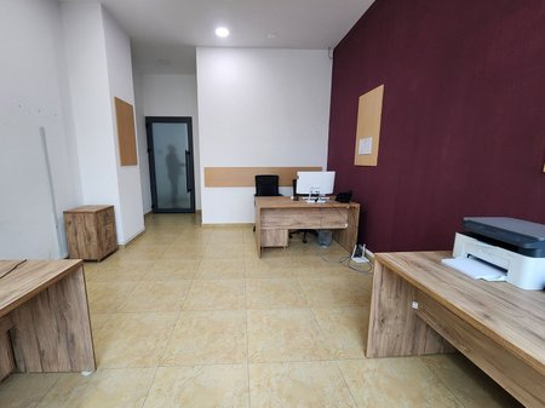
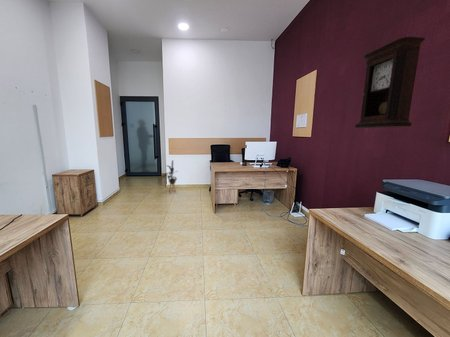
+ pendulum clock [354,36,426,129]
+ house plant [160,159,180,193]
